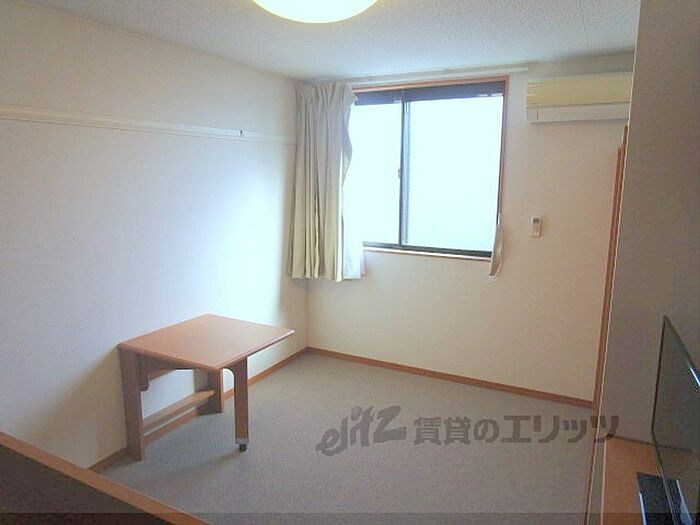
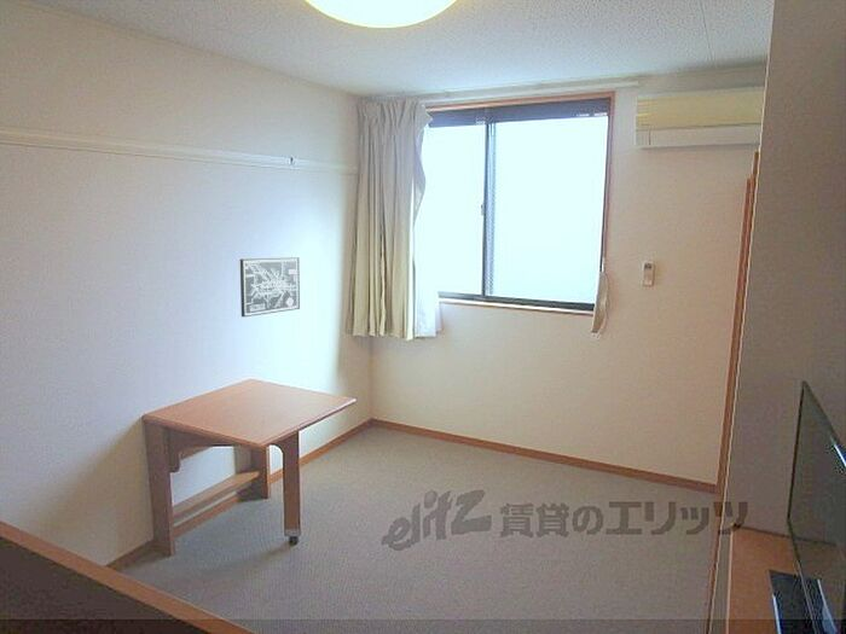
+ wall art [239,256,301,318]
